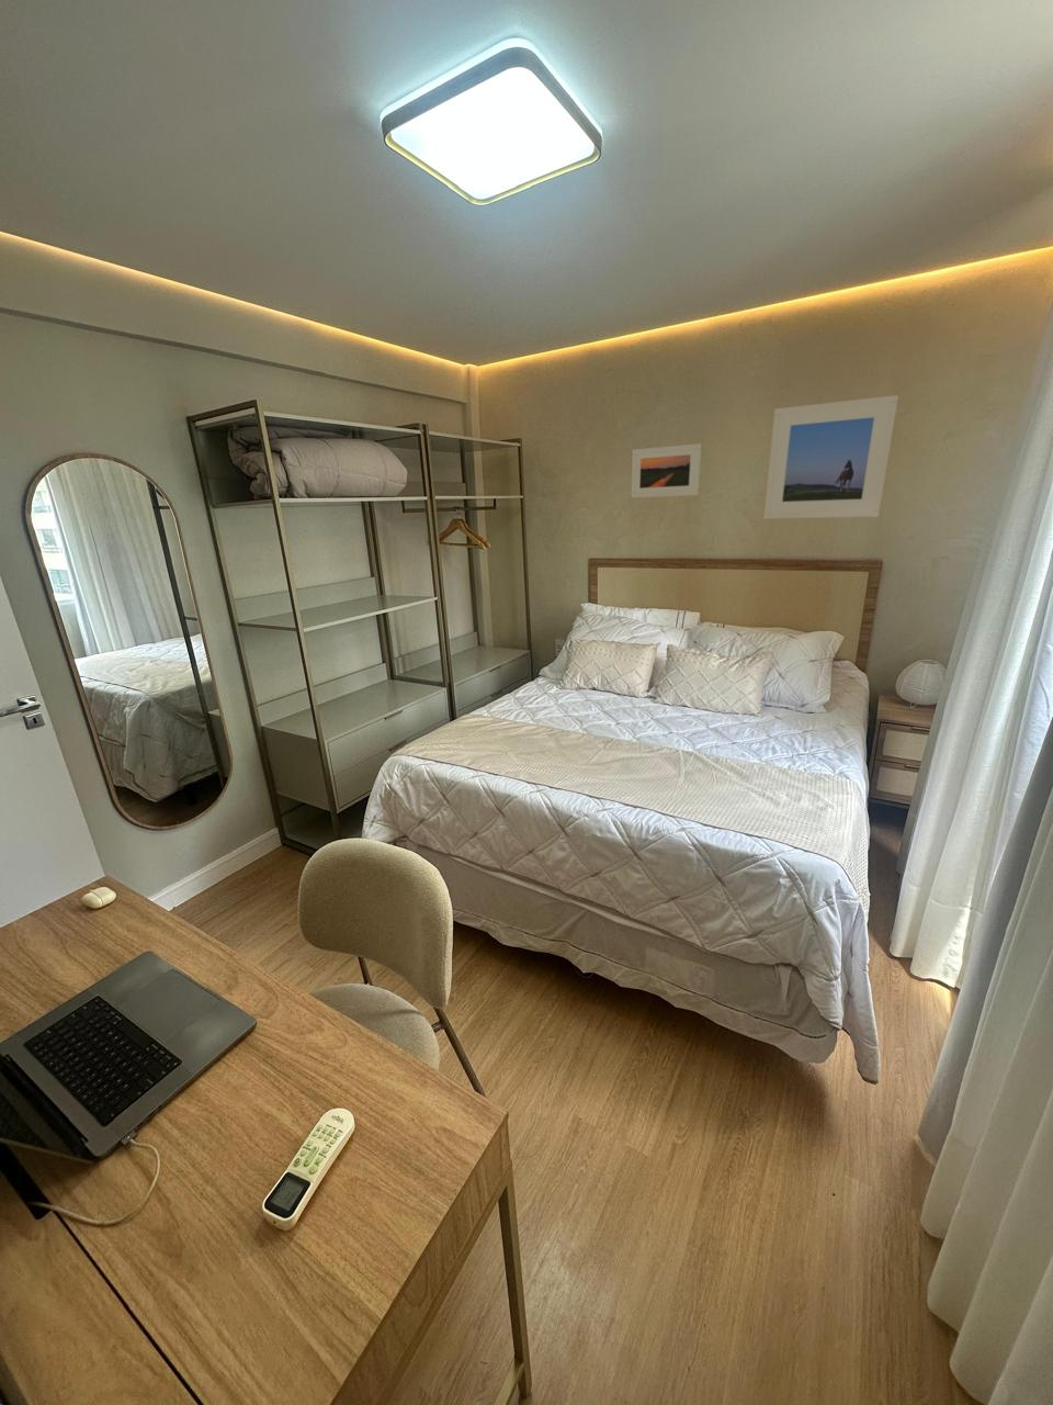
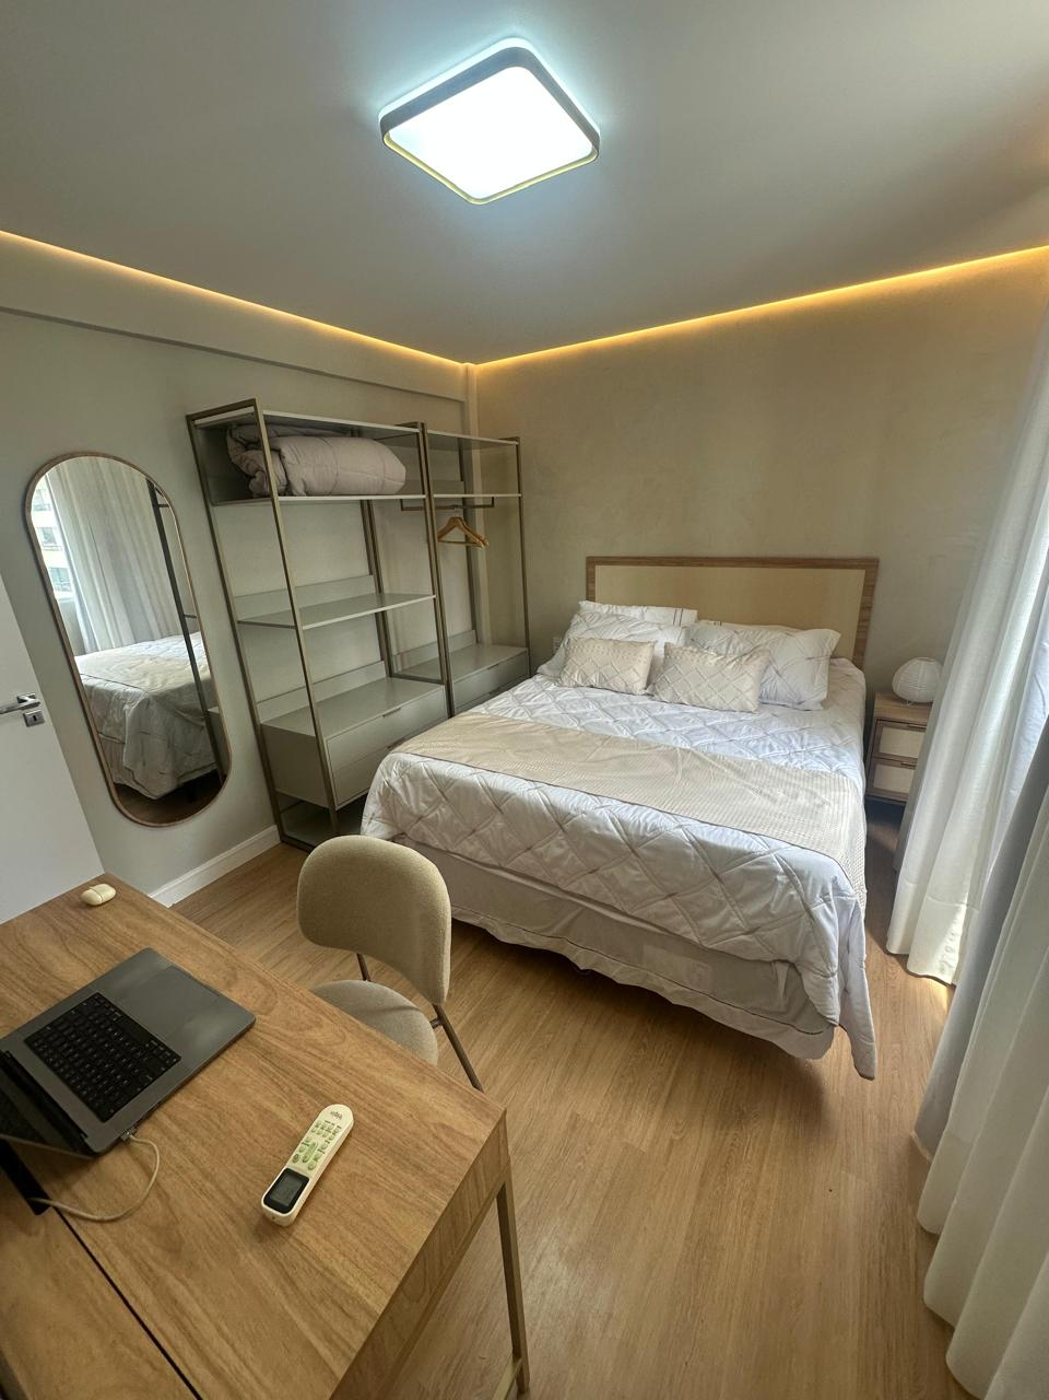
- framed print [630,443,702,498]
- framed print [762,394,899,519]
